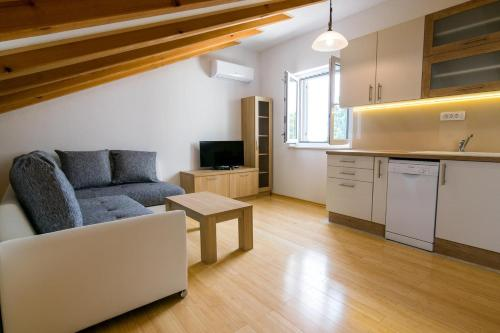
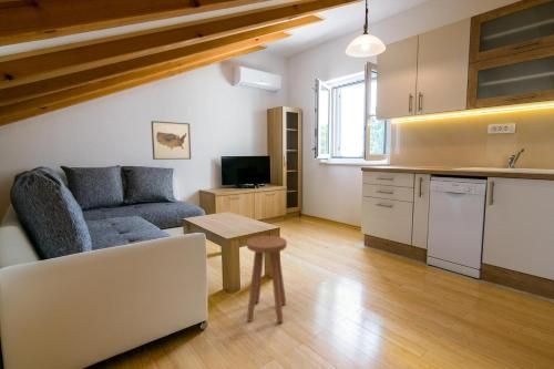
+ stool [246,235,288,324]
+ wall art [151,120,192,161]
